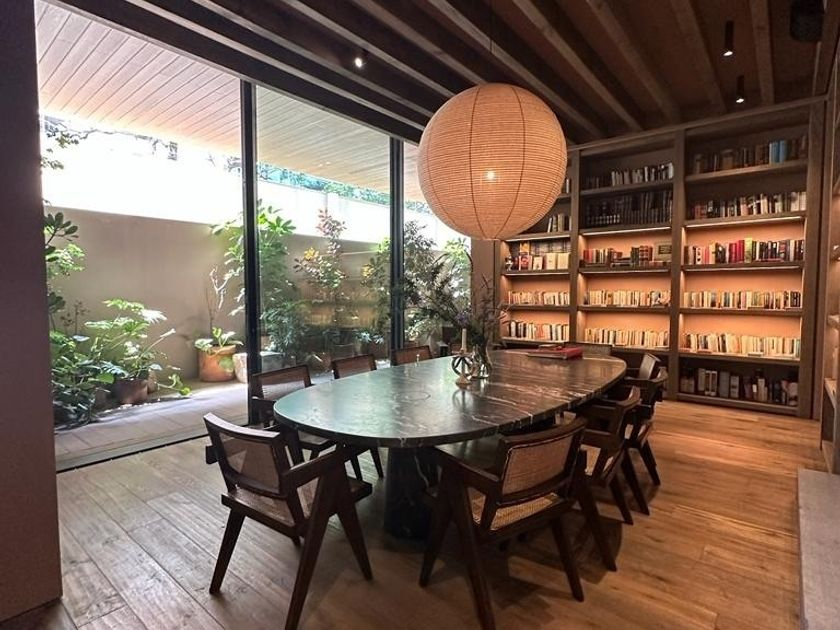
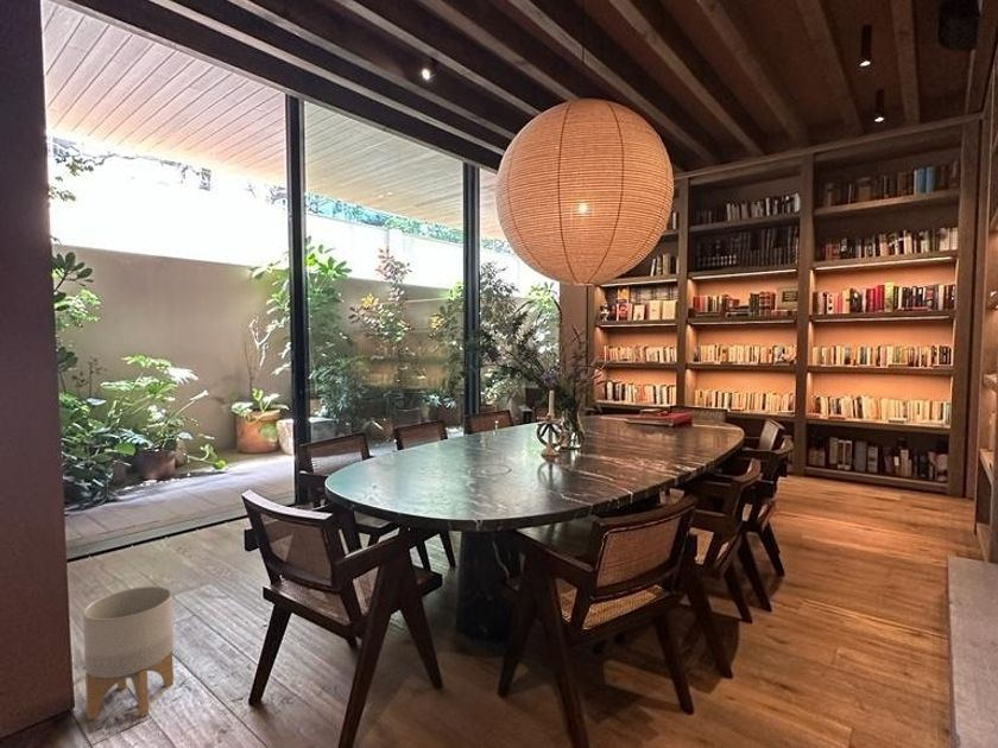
+ planter [82,585,175,721]
